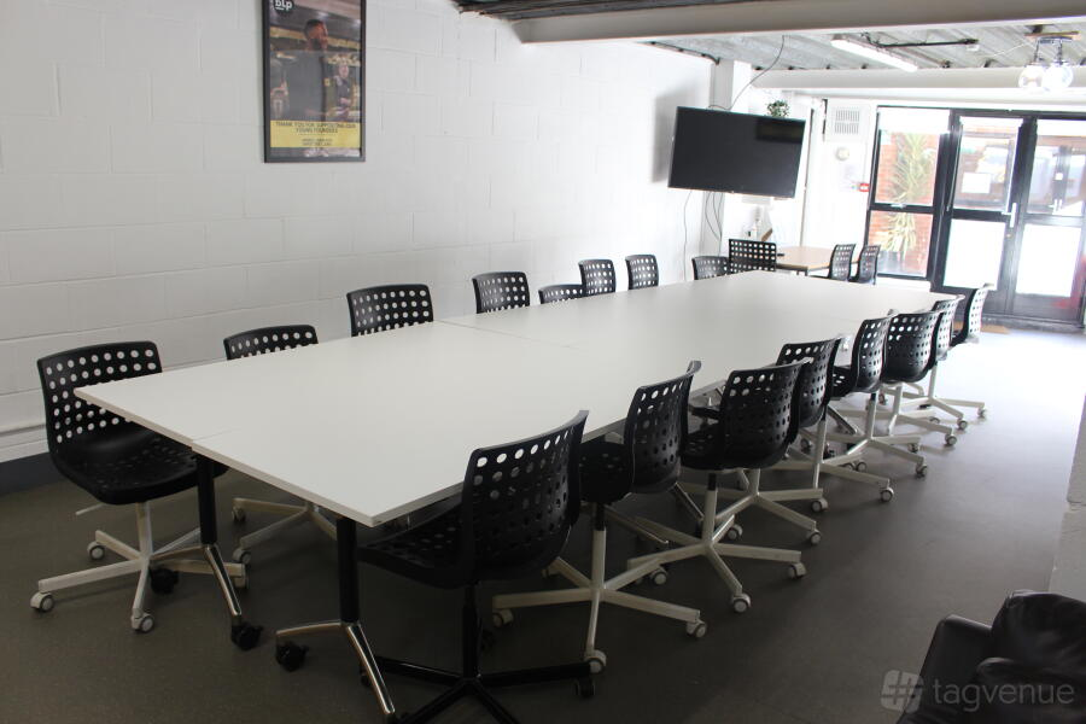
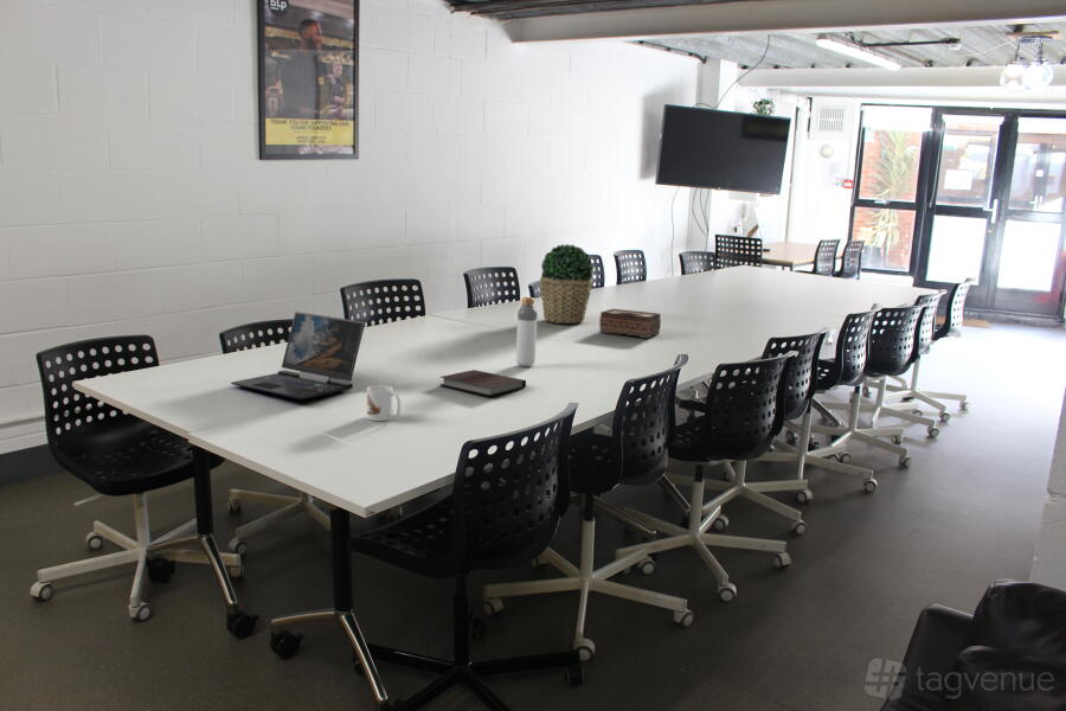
+ tissue box [598,308,662,339]
+ notebook [438,369,527,397]
+ mug [366,384,402,422]
+ bottle [515,296,538,367]
+ potted plant [539,243,596,325]
+ laptop [230,310,366,401]
